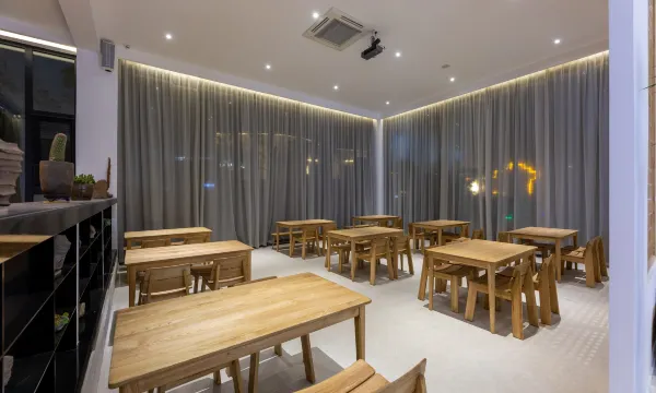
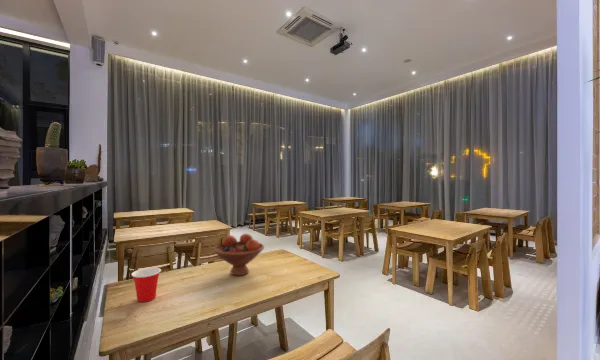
+ cup [130,267,162,303]
+ fruit bowl [213,233,265,277]
